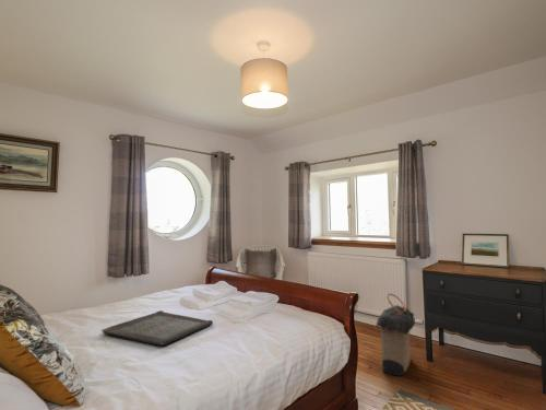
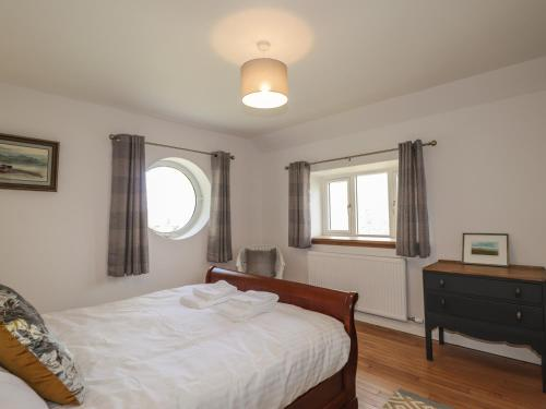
- laundry hamper [373,292,416,377]
- serving tray [100,309,214,347]
